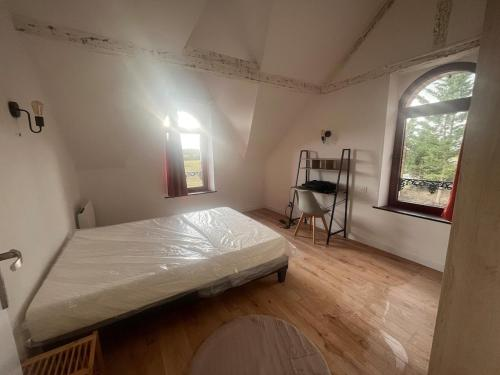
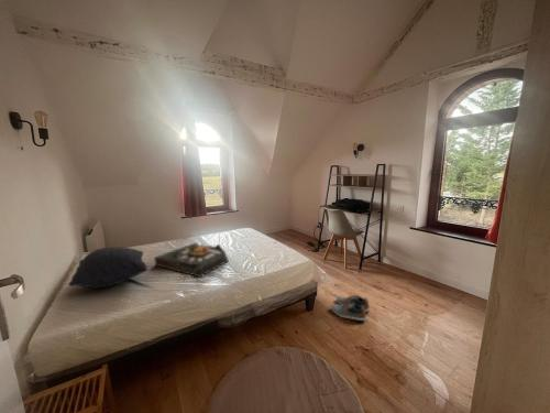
+ serving tray [154,241,229,279]
+ pillow [68,247,148,289]
+ shoe [330,294,371,322]
